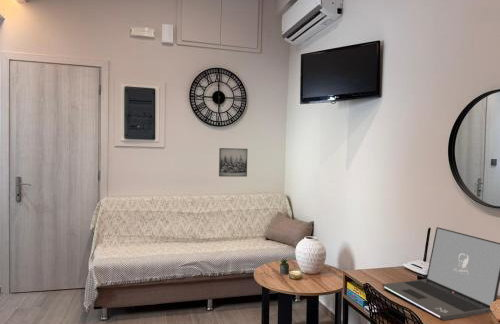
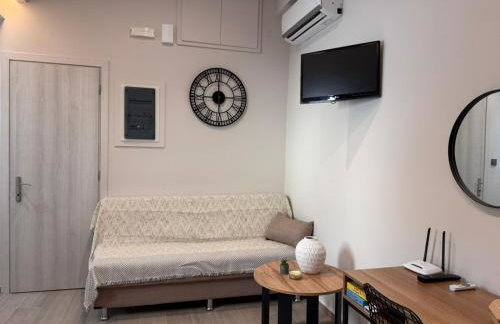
- wall art [218,147,249,178]
- laptop [381,226,500,321]
